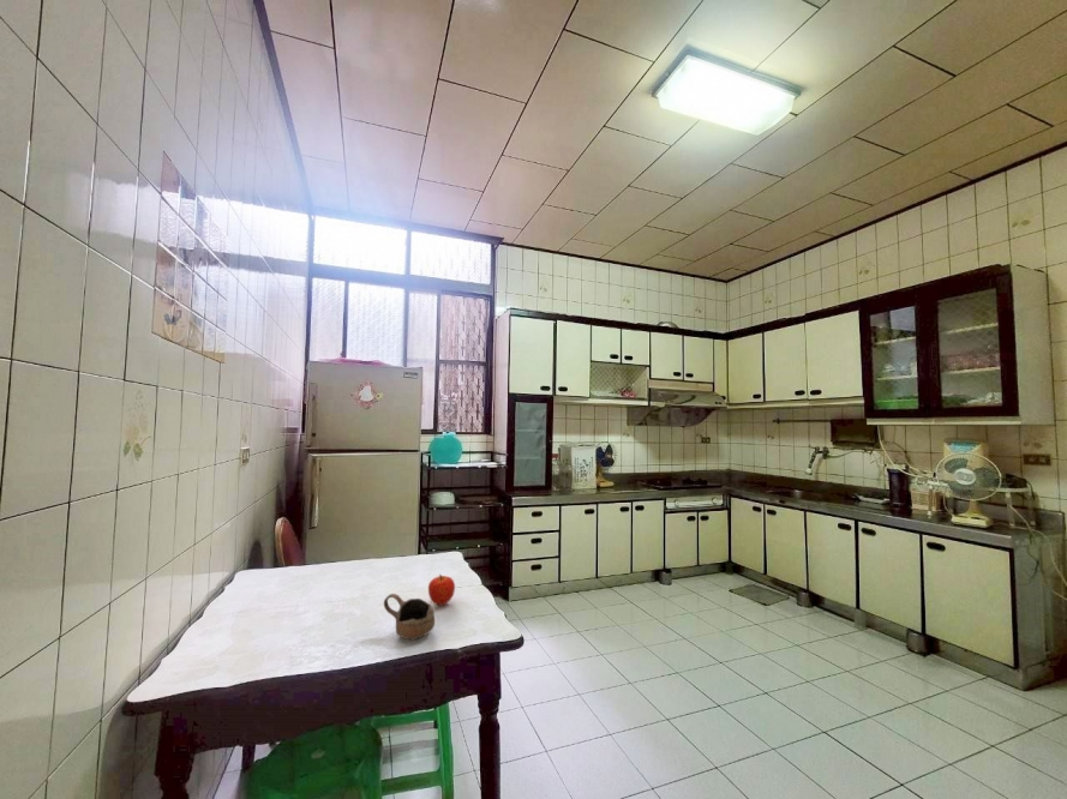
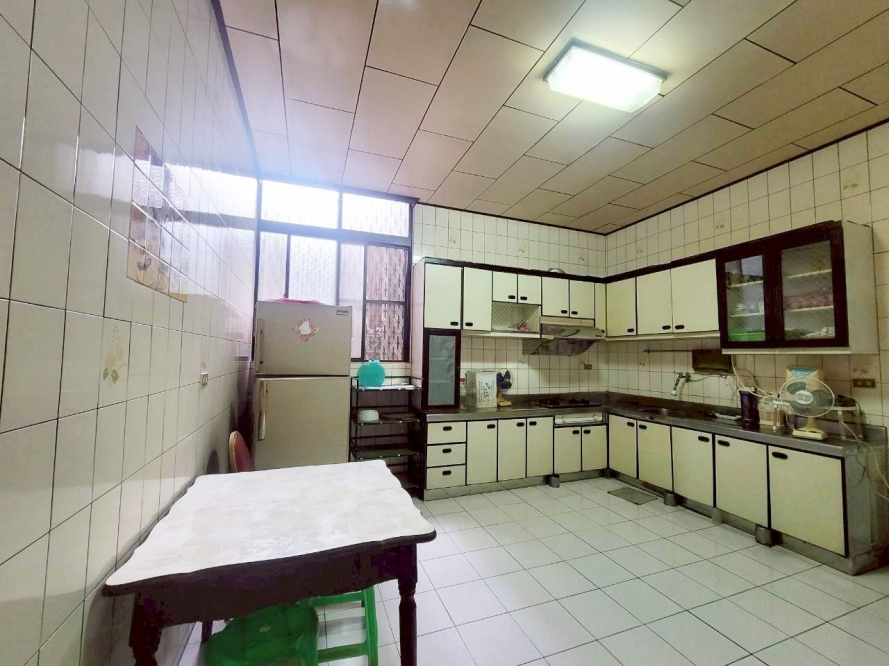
- fruit [427,573,456,606]
- cup [383,593,436,641]
